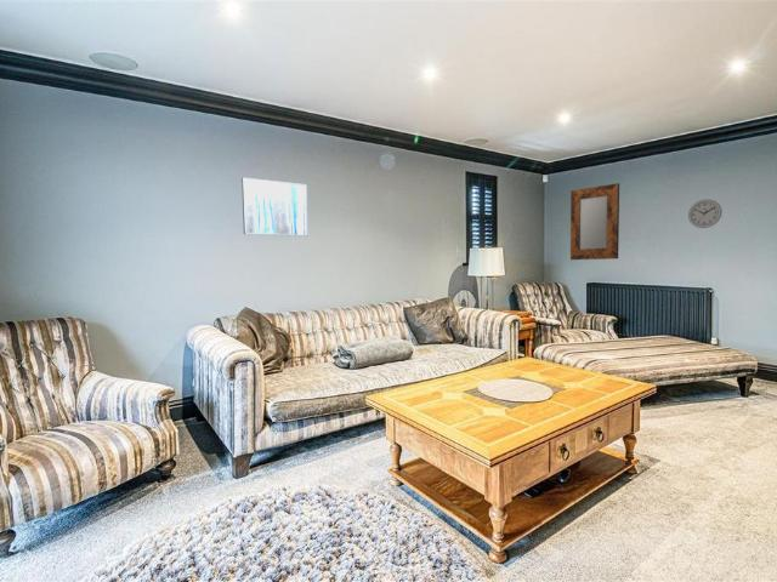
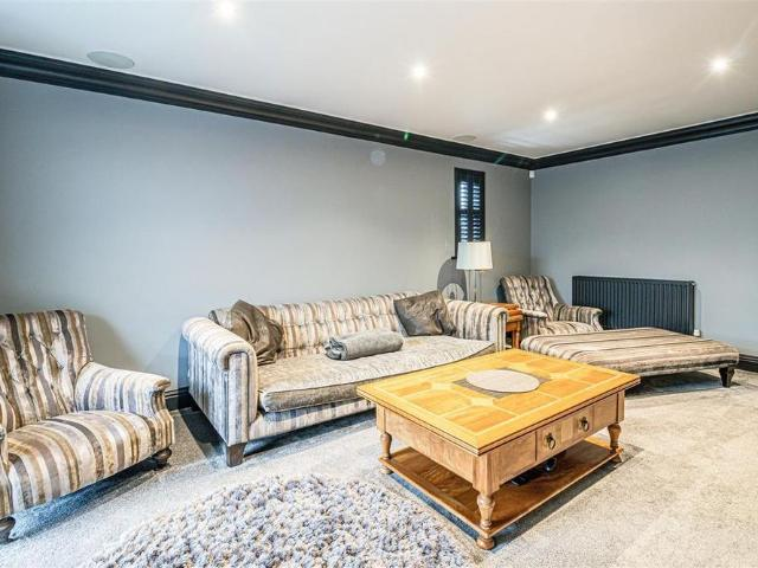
- wall art [240,177,310,238]
- home mirror [569,182,620,261]
- wall clock [687,198,724,229]
